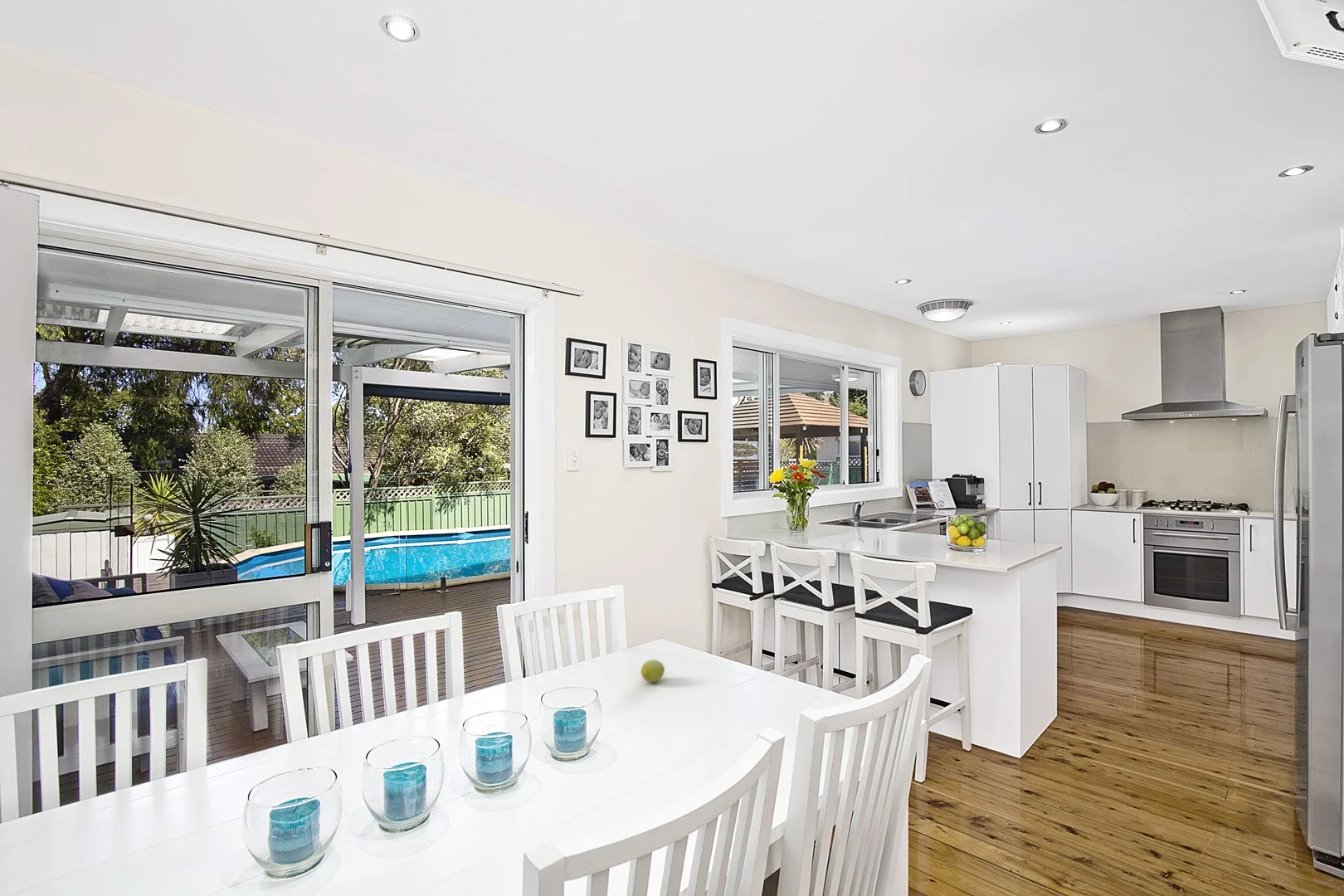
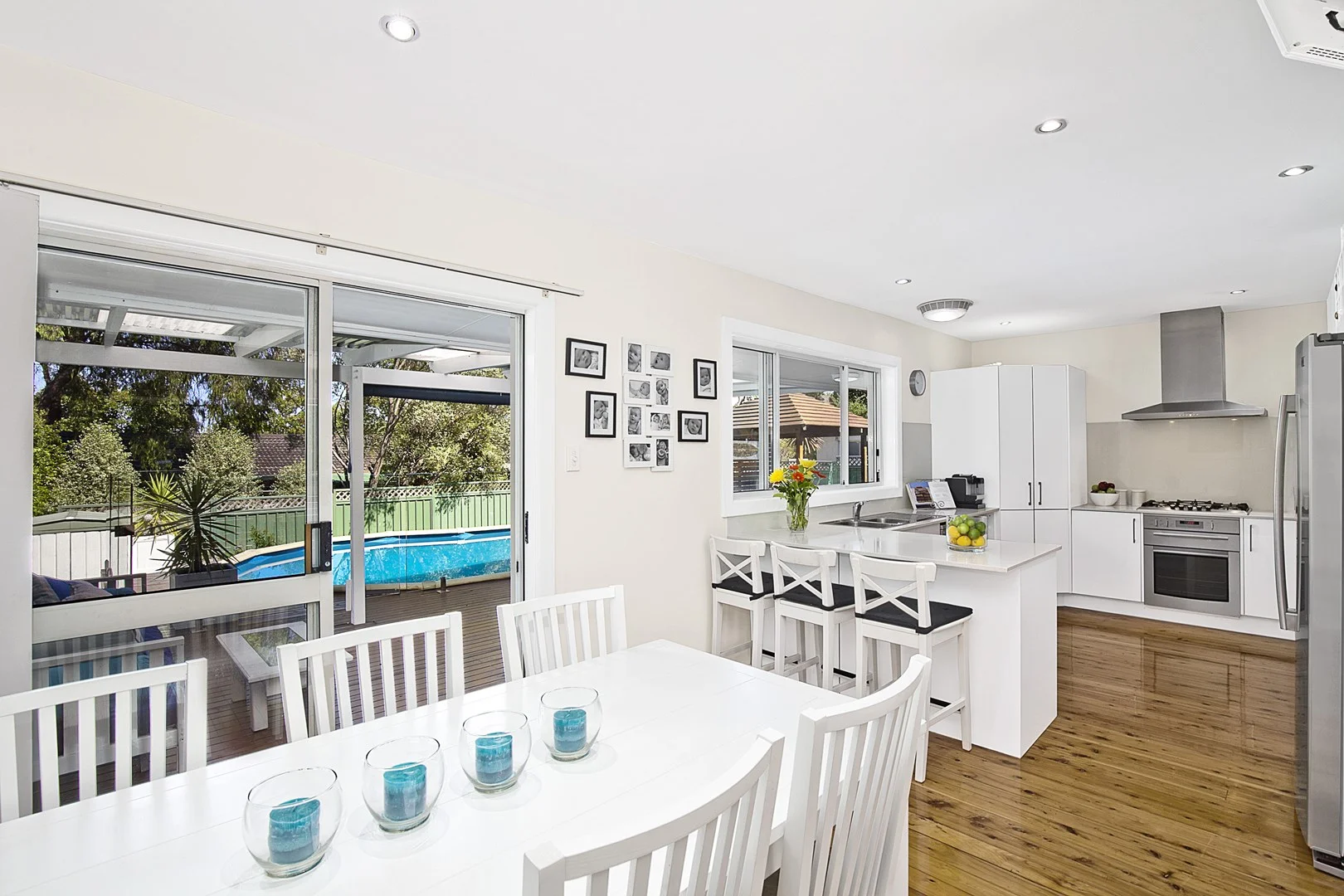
- fruit [640,659,665,683]
